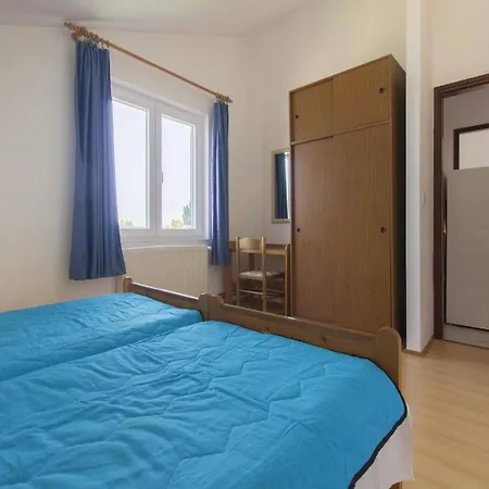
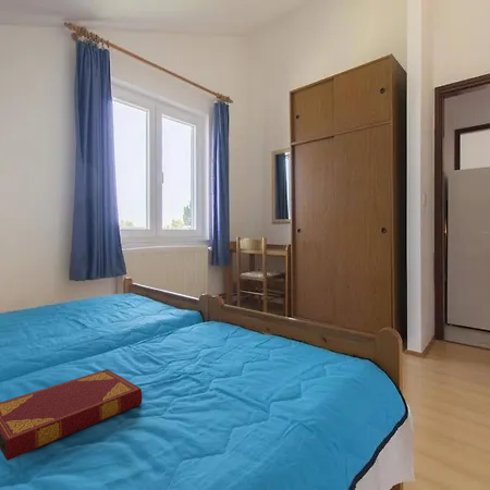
+ hardback book [0,368,143,462]
